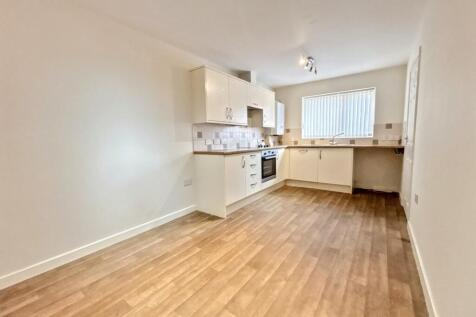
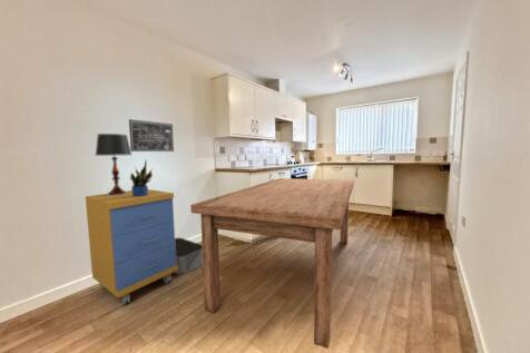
+ storage bin [173,236,203,276]
+ potted plant [128,160,154,197]
+ table lamp [95,133,132,196]
+ wall art [128,118,175,153]
+ dining table [189,177,355,350]
+ storage cabinet [85,188,177,306]
